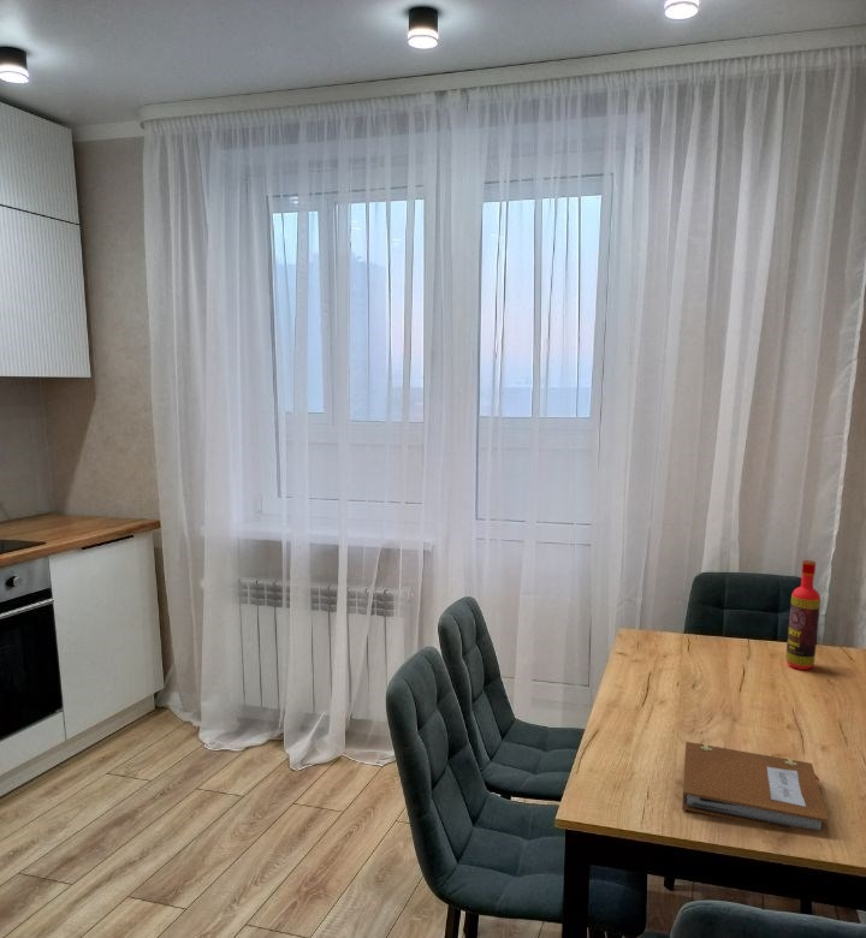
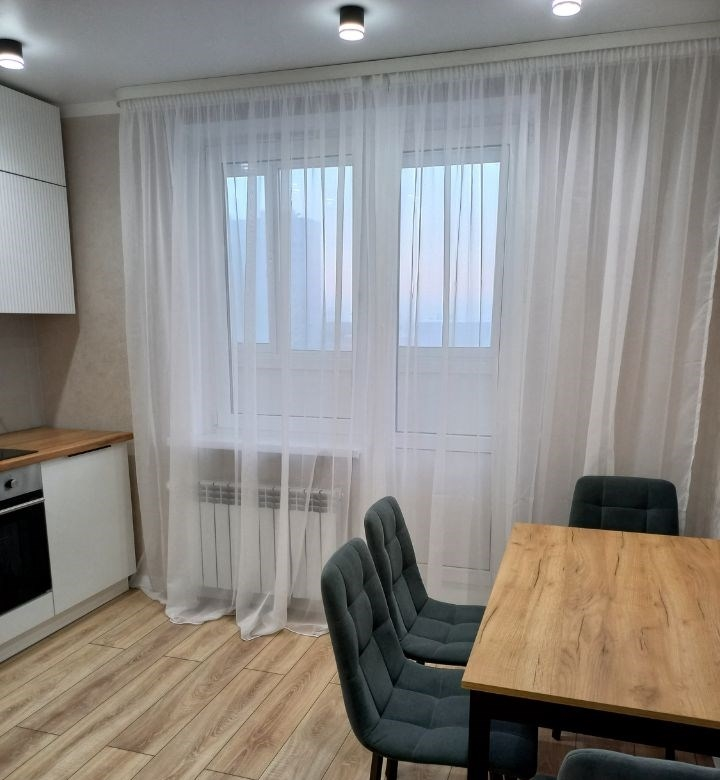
- bottle [784,559,821,671]
- notebook [681,741,829,832]
